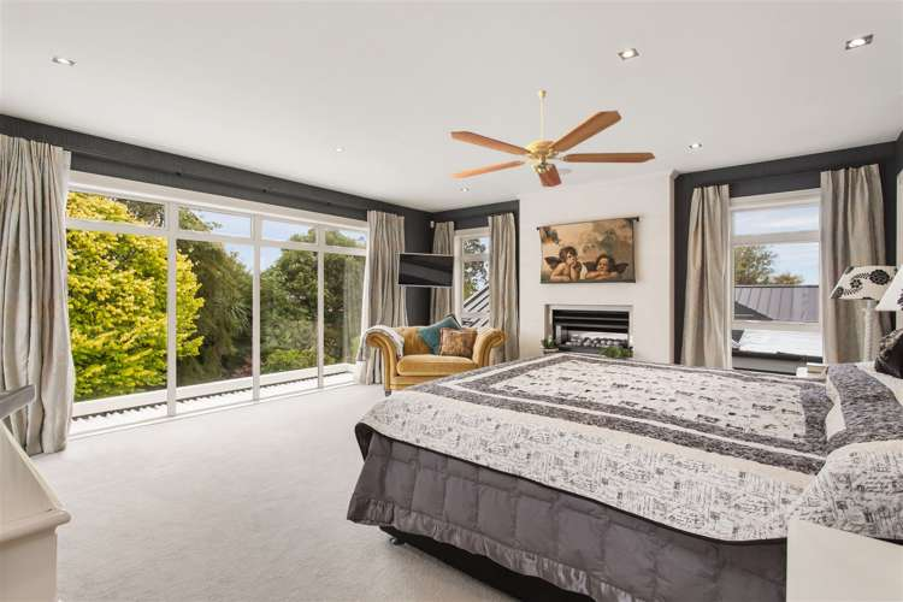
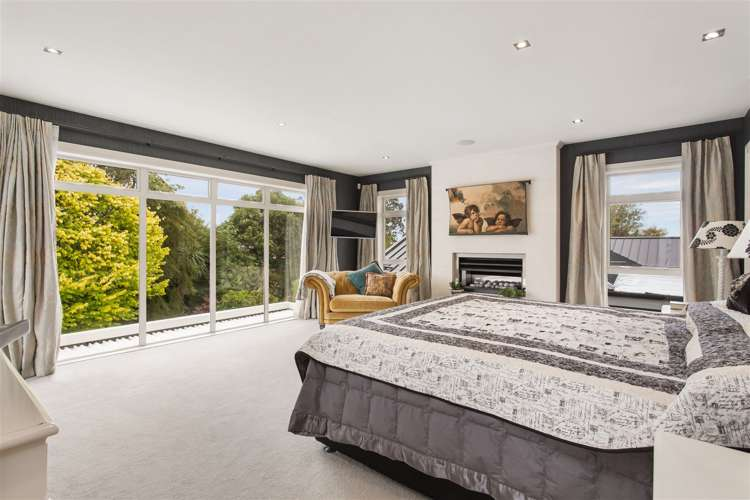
- ceiling fan [449,89,656,188]
